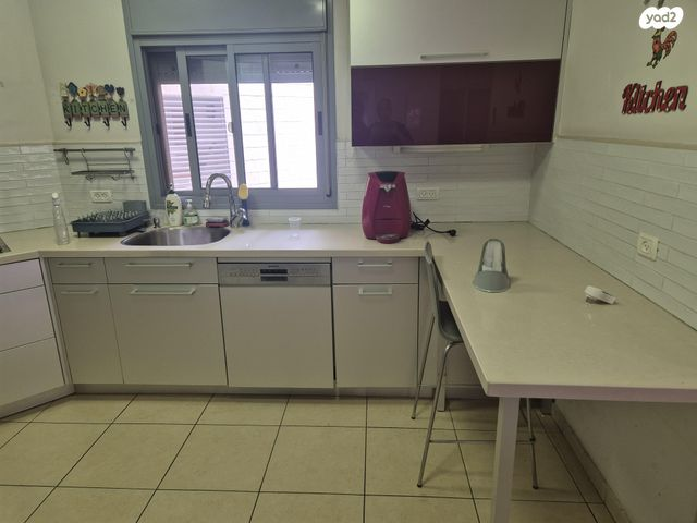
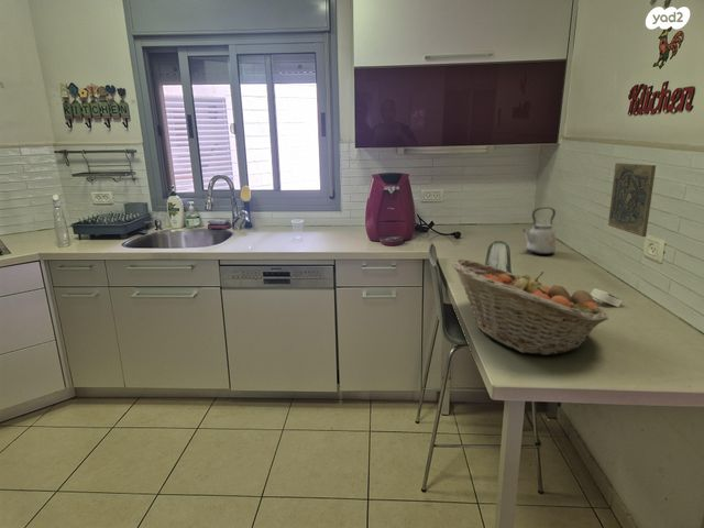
+ kettle [521,207,557,255]
+ decorative tile [607,162,657,238]
+ fruit basket [450,258,609,356]
